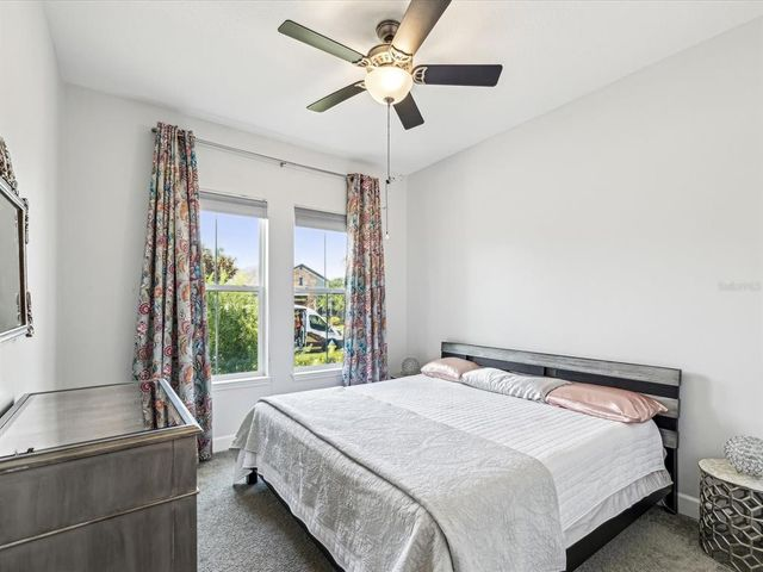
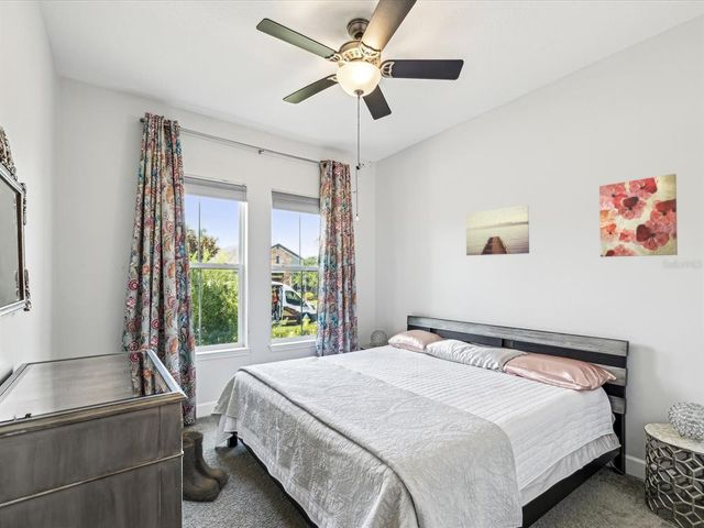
+ wall art [465,205,530,256]
+ wall art [598,173,679,257]
+ boots [182,429,231,503]
